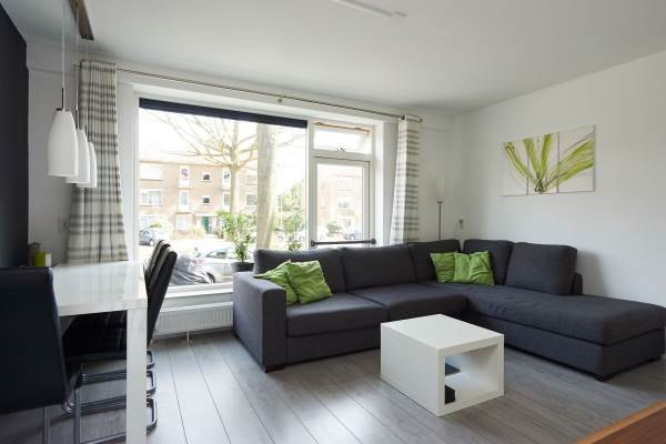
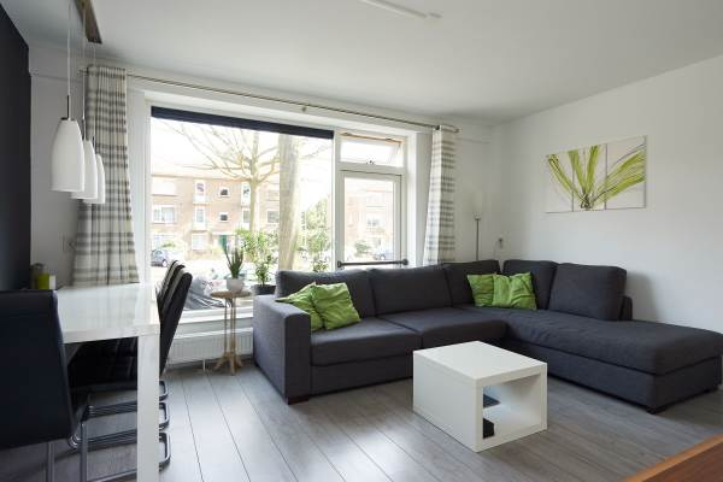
+ side table [208,289,253,376]
+ potted plant [224,245,246,294]
